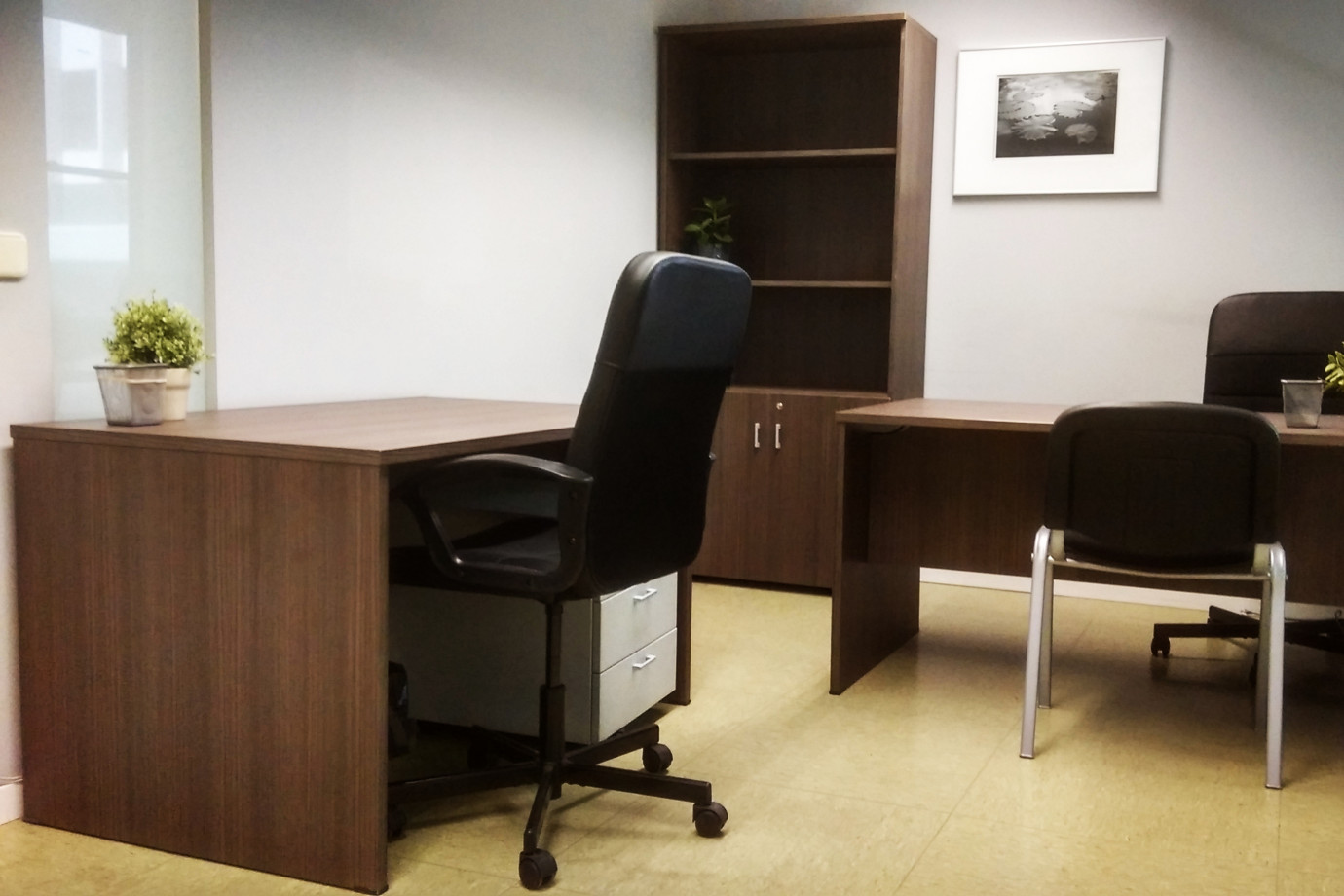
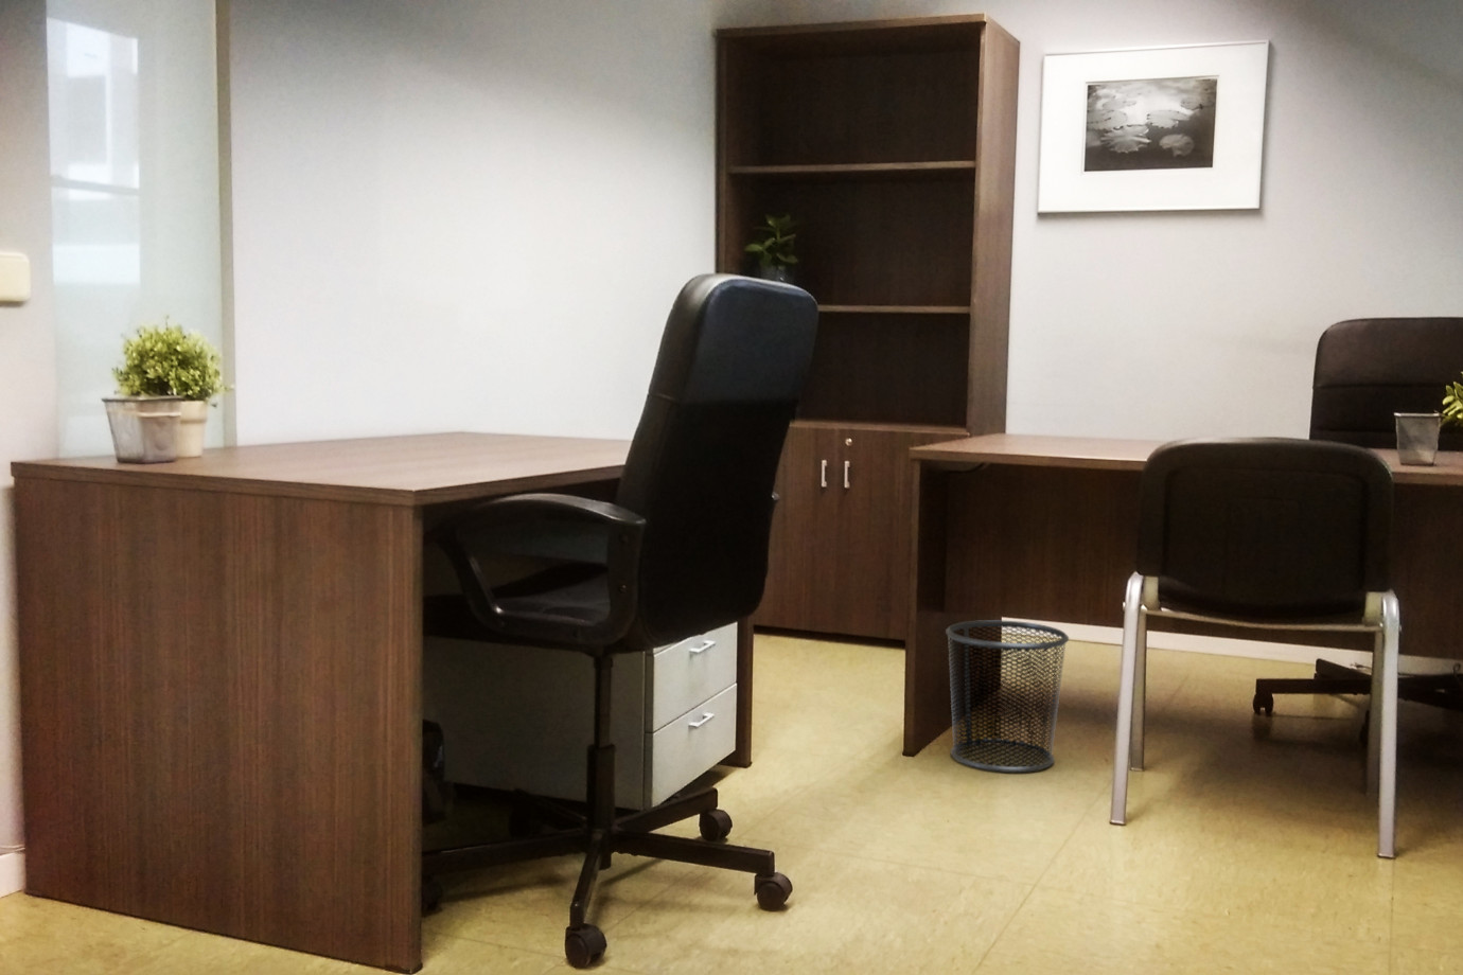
+ waste bin [945,619,1070,774]
